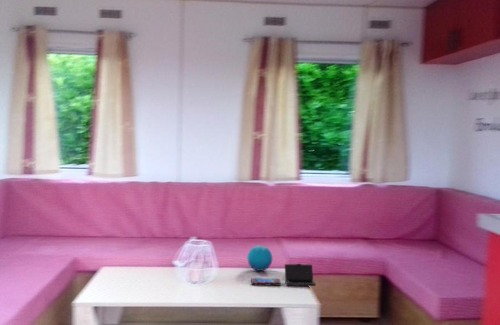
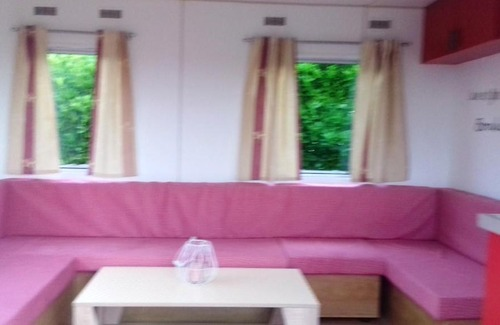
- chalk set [250,263,317,287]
- decorative orb [246,245,274,272]
